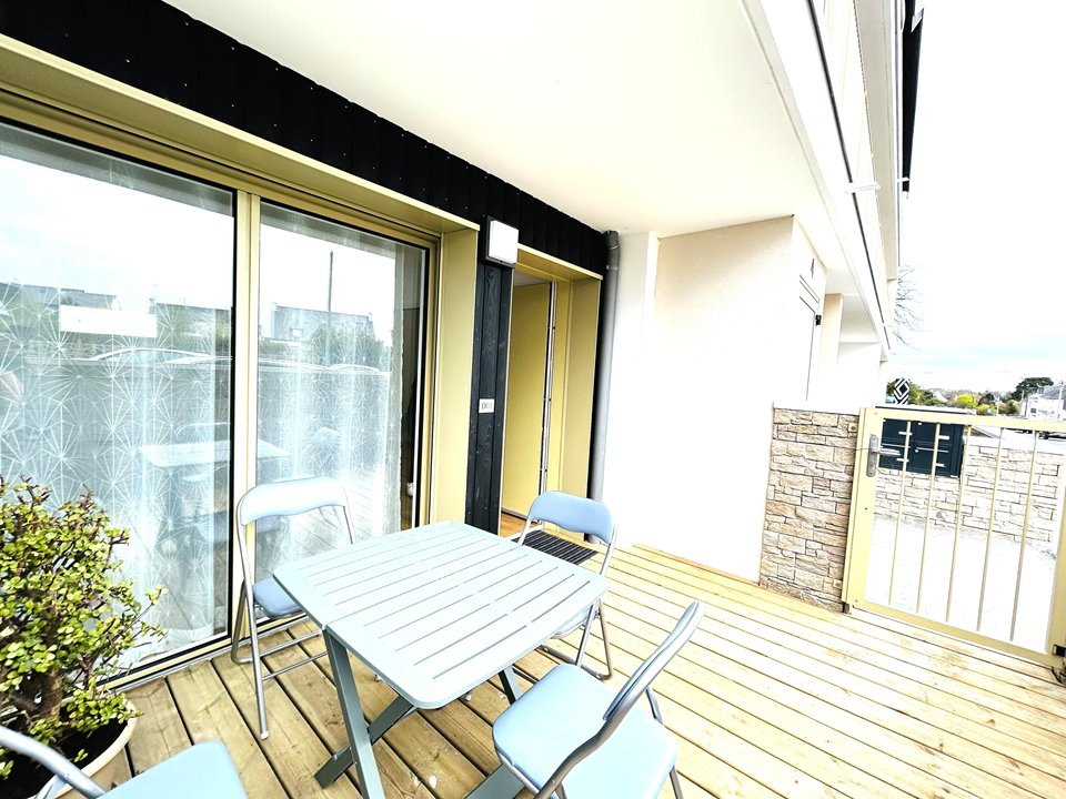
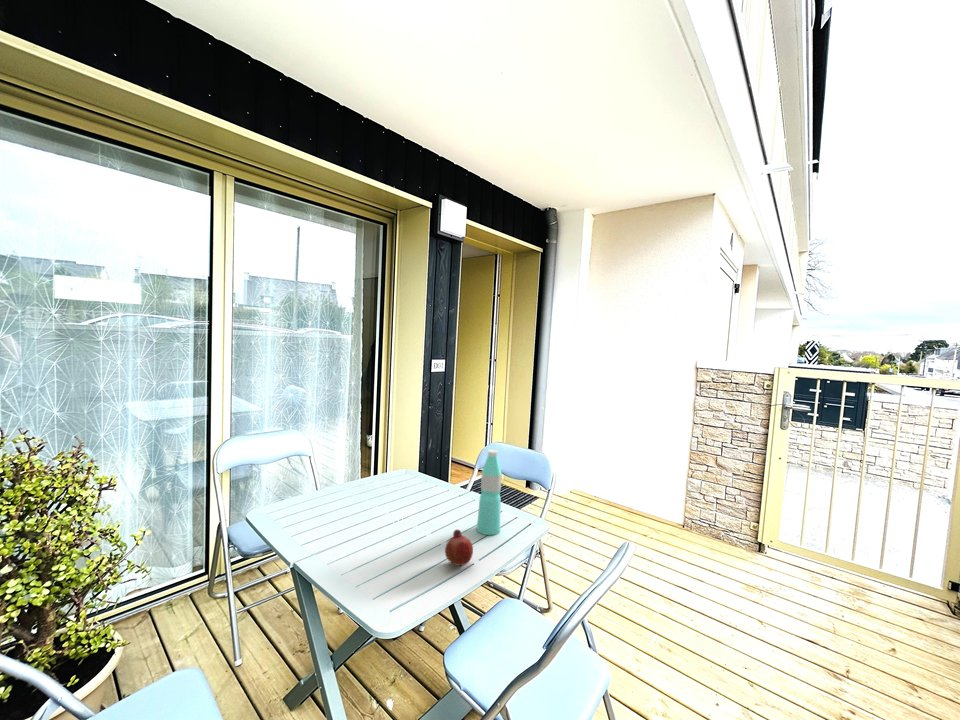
+ water bottle [476,449,503,536]
+ fruit [444,529,474,568]
